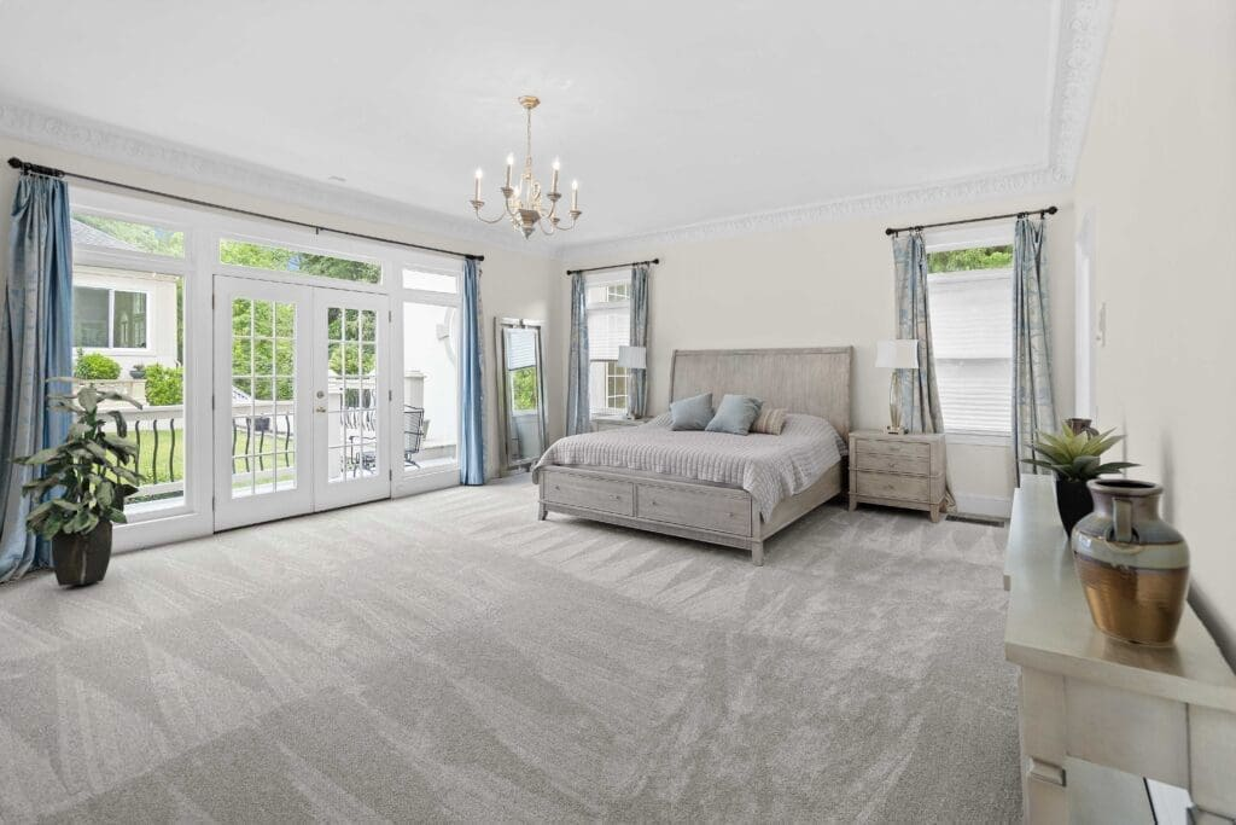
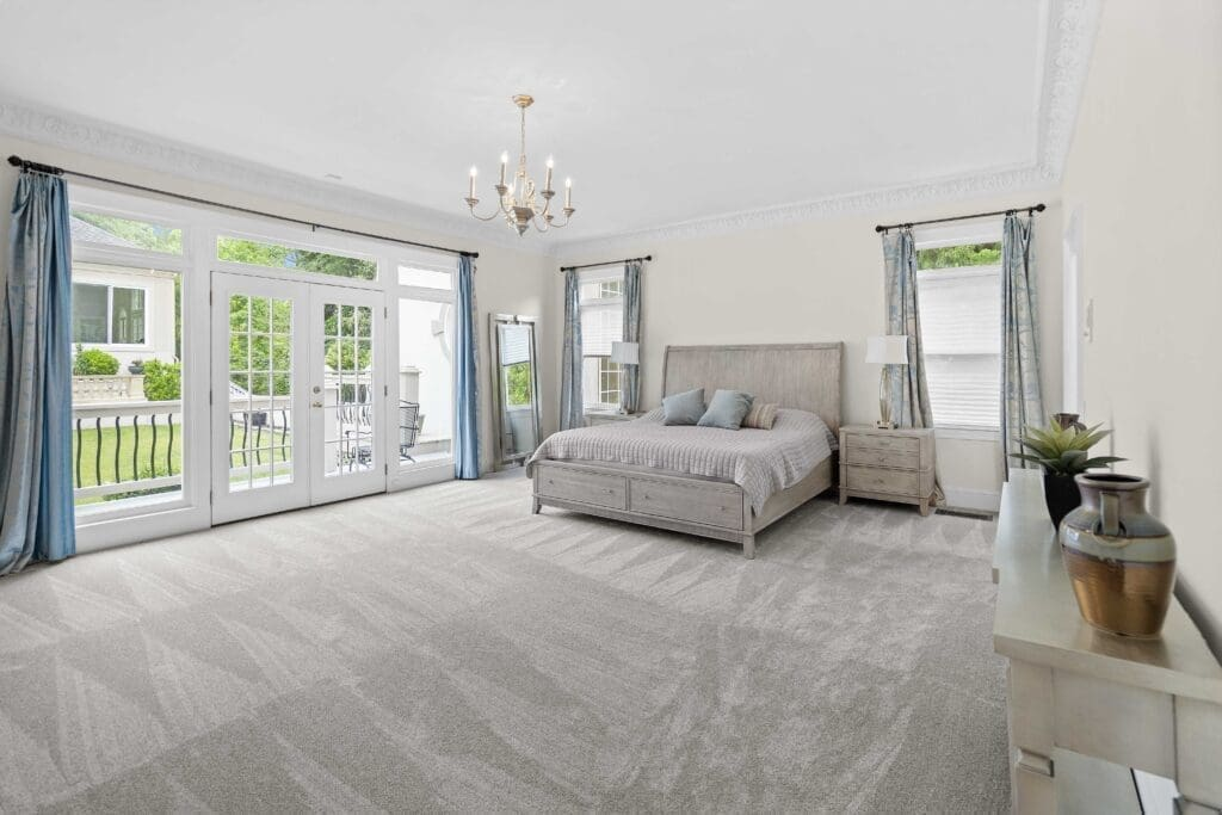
- indoor plant [5,376,147,587]
